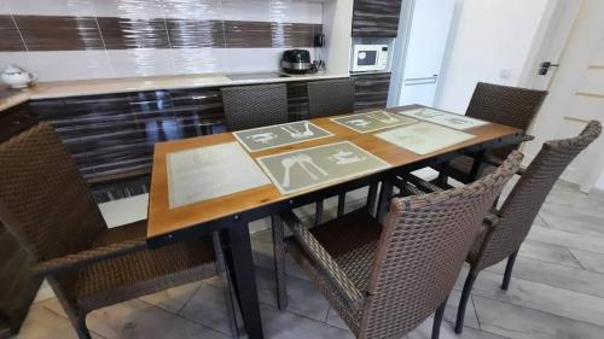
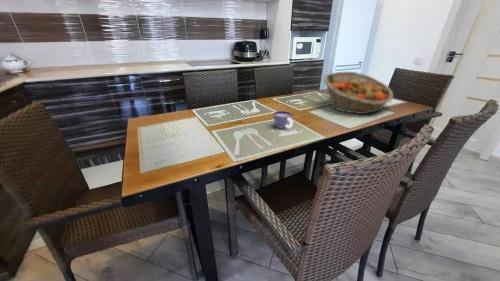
+ cup [273,110,294,130]
+ fruit basket [323,71,394,115]
